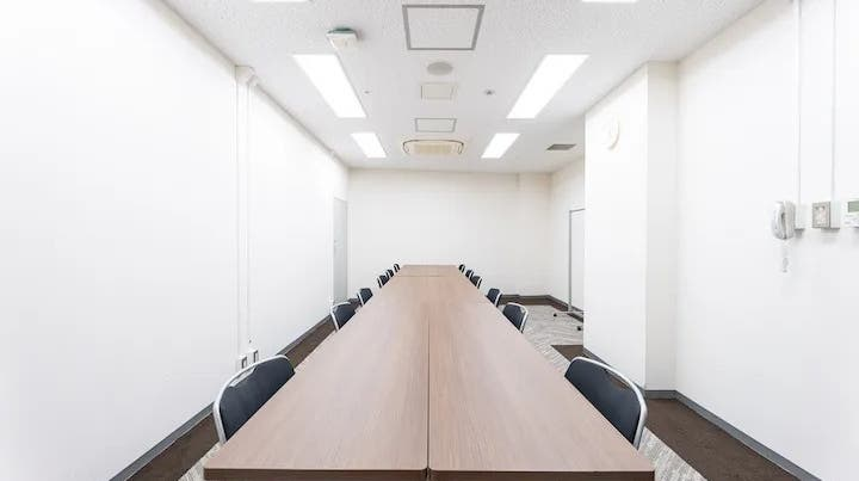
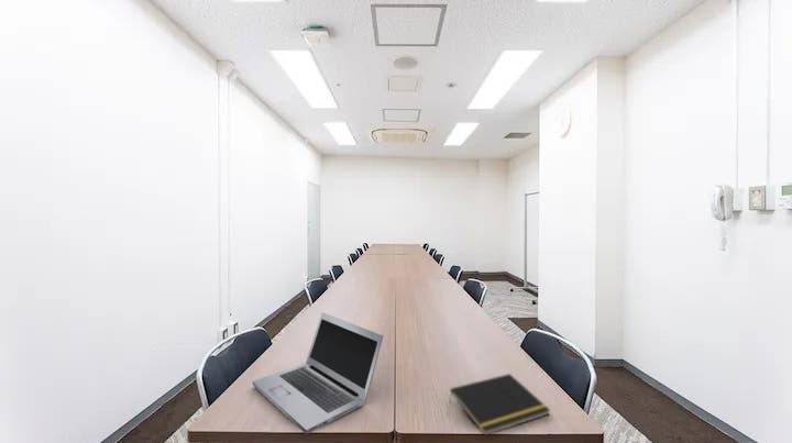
+ laptop [252,311,385,435]
+ notepad [448,373,551,436]
